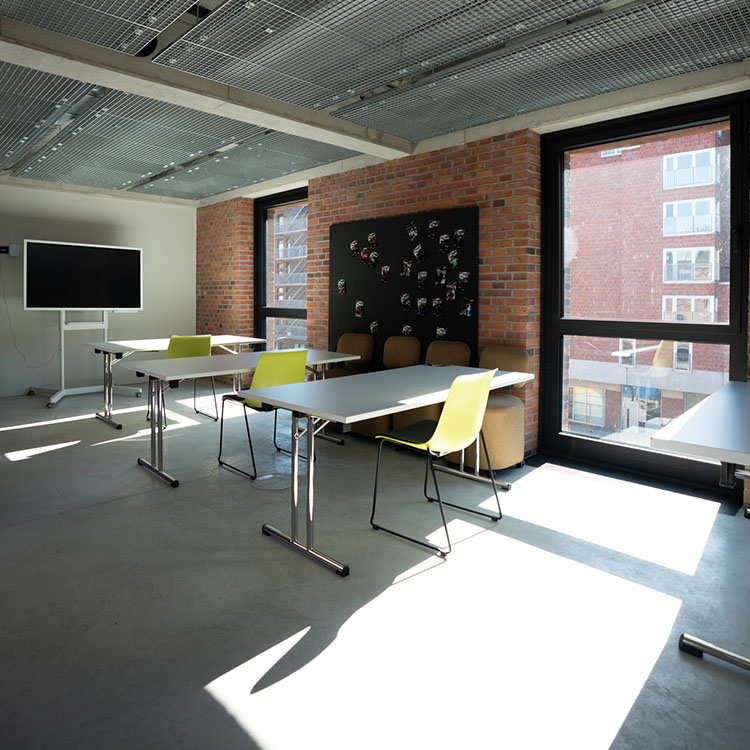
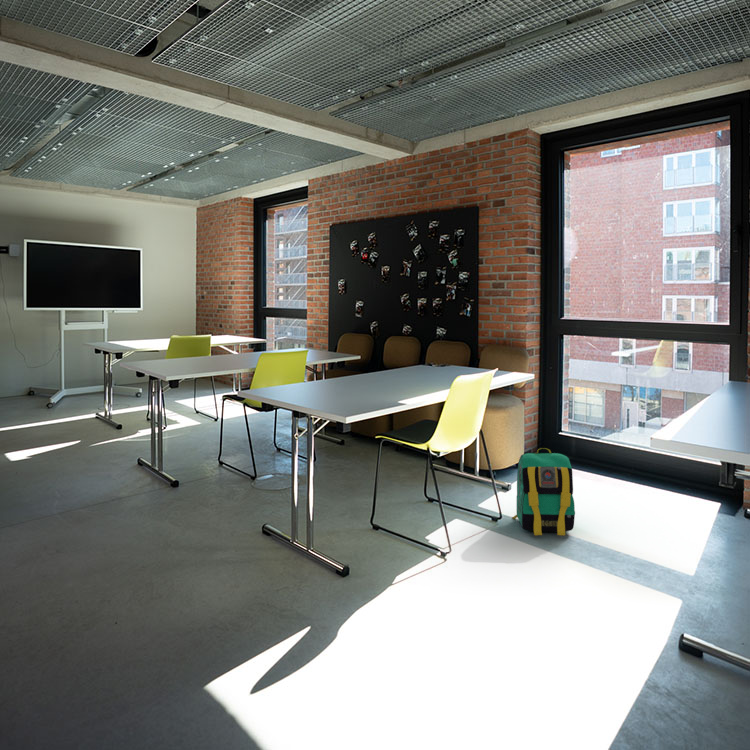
+ backpack [511,447,576,536]
